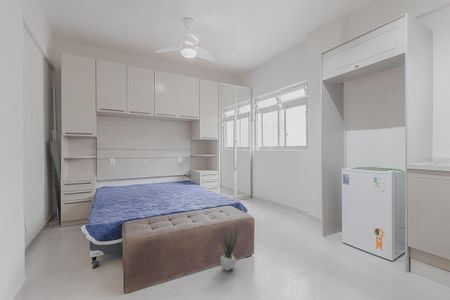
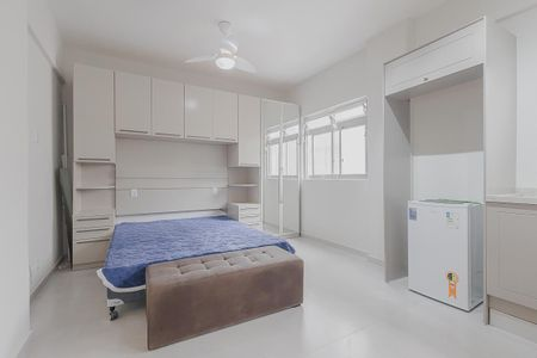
- potted plant [220,226,238,272]
